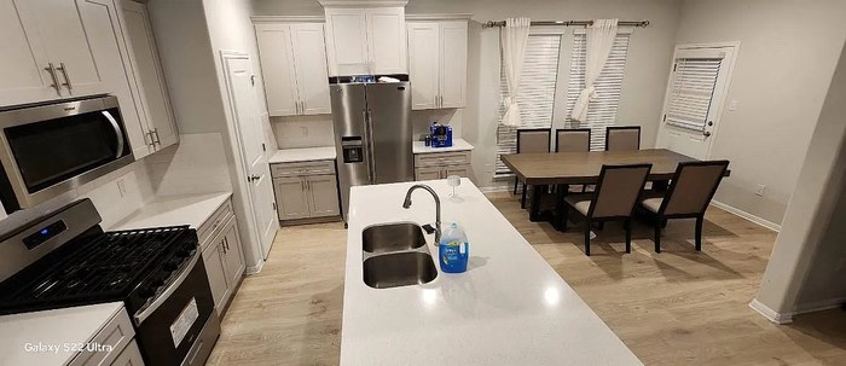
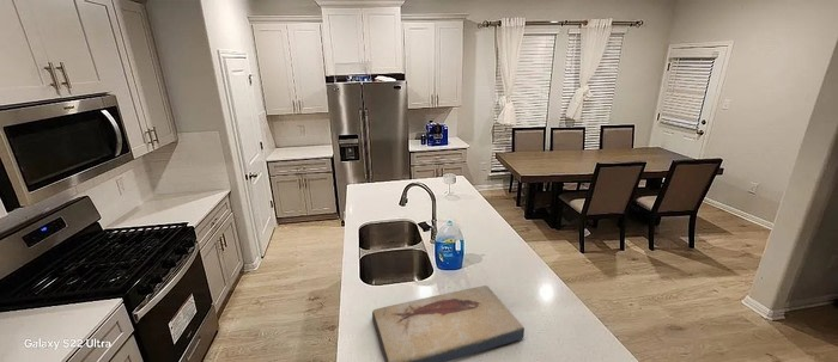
+ fish fossil [371,284,526,362]
